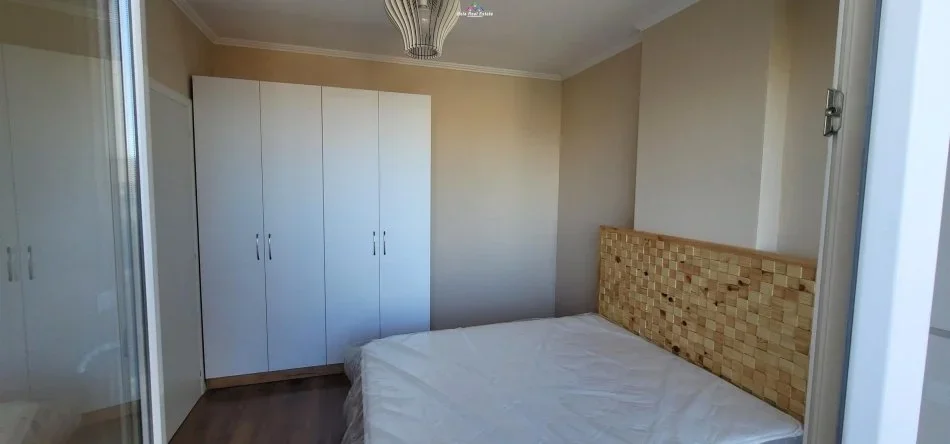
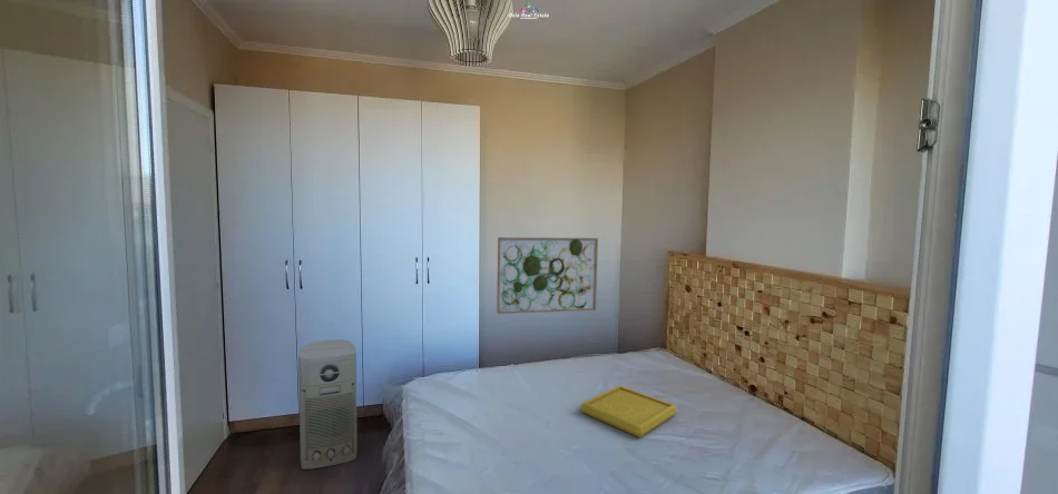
+ air purifier [297,338,357,471]
+ wall art [496,236,599,315]
+ serving tray [579,385,678,438]
